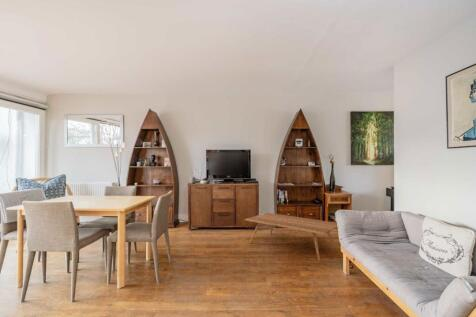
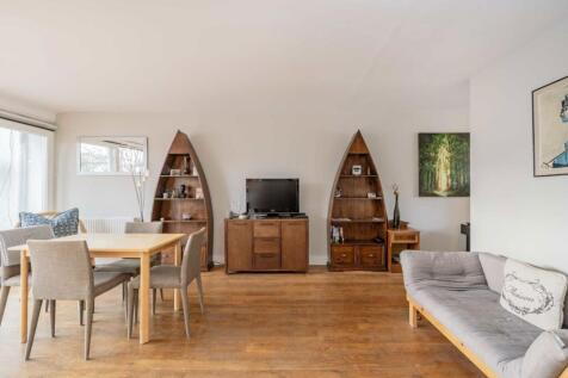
- coffee table [243,212,338,261]
